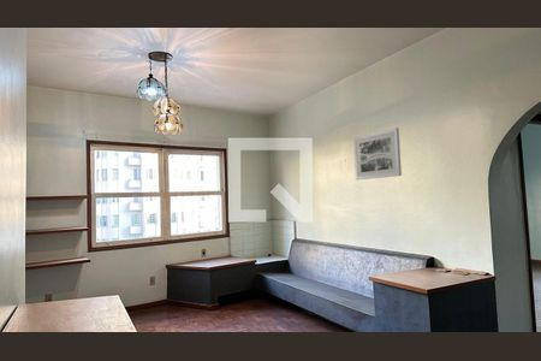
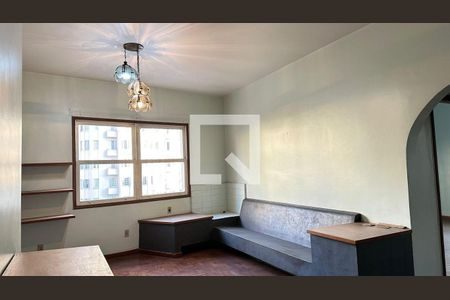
- wall art [352,126,403,180]
